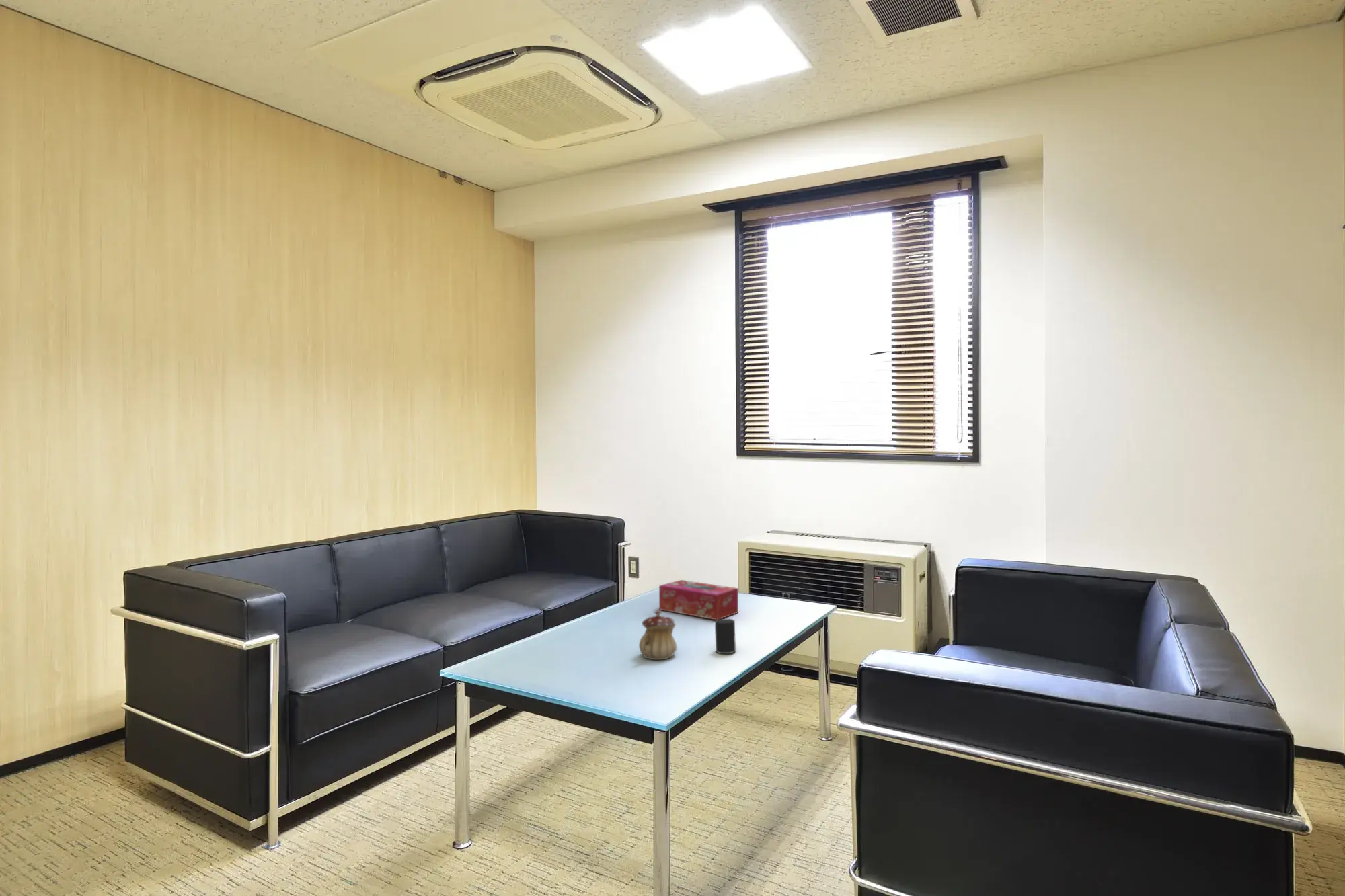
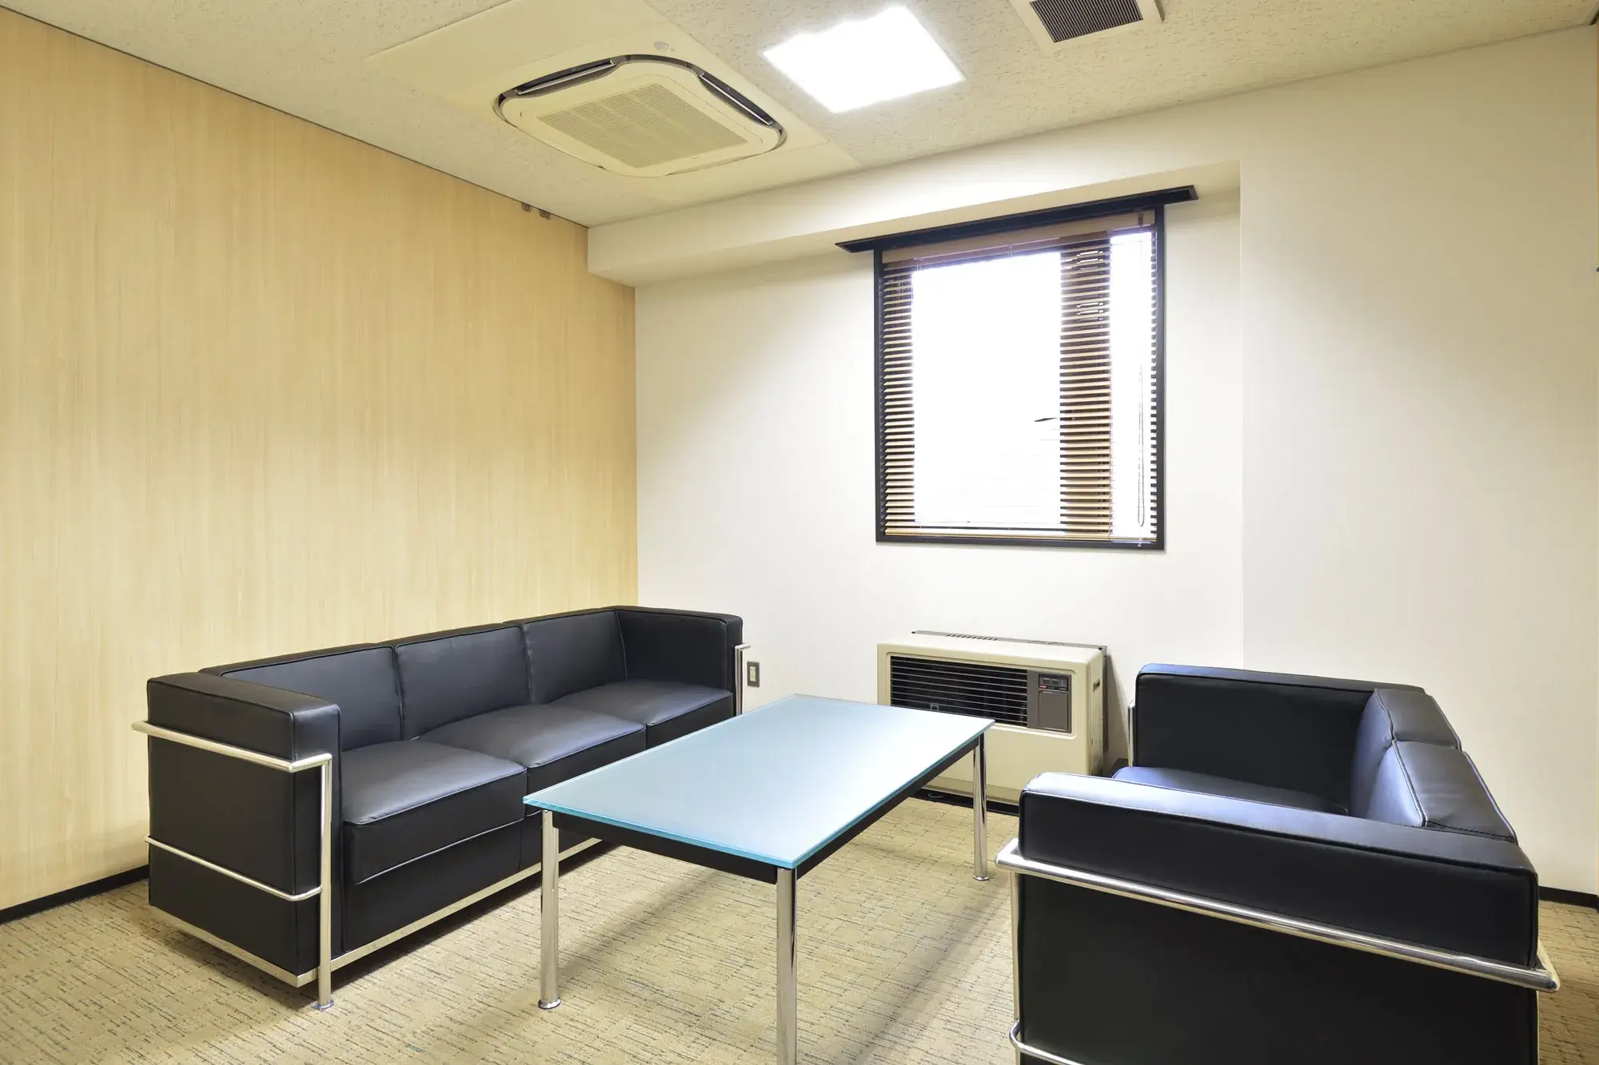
- tissue box [658,579,739,620]
- teapot [638,610,677,661]
- cup [714,618,736,654]
